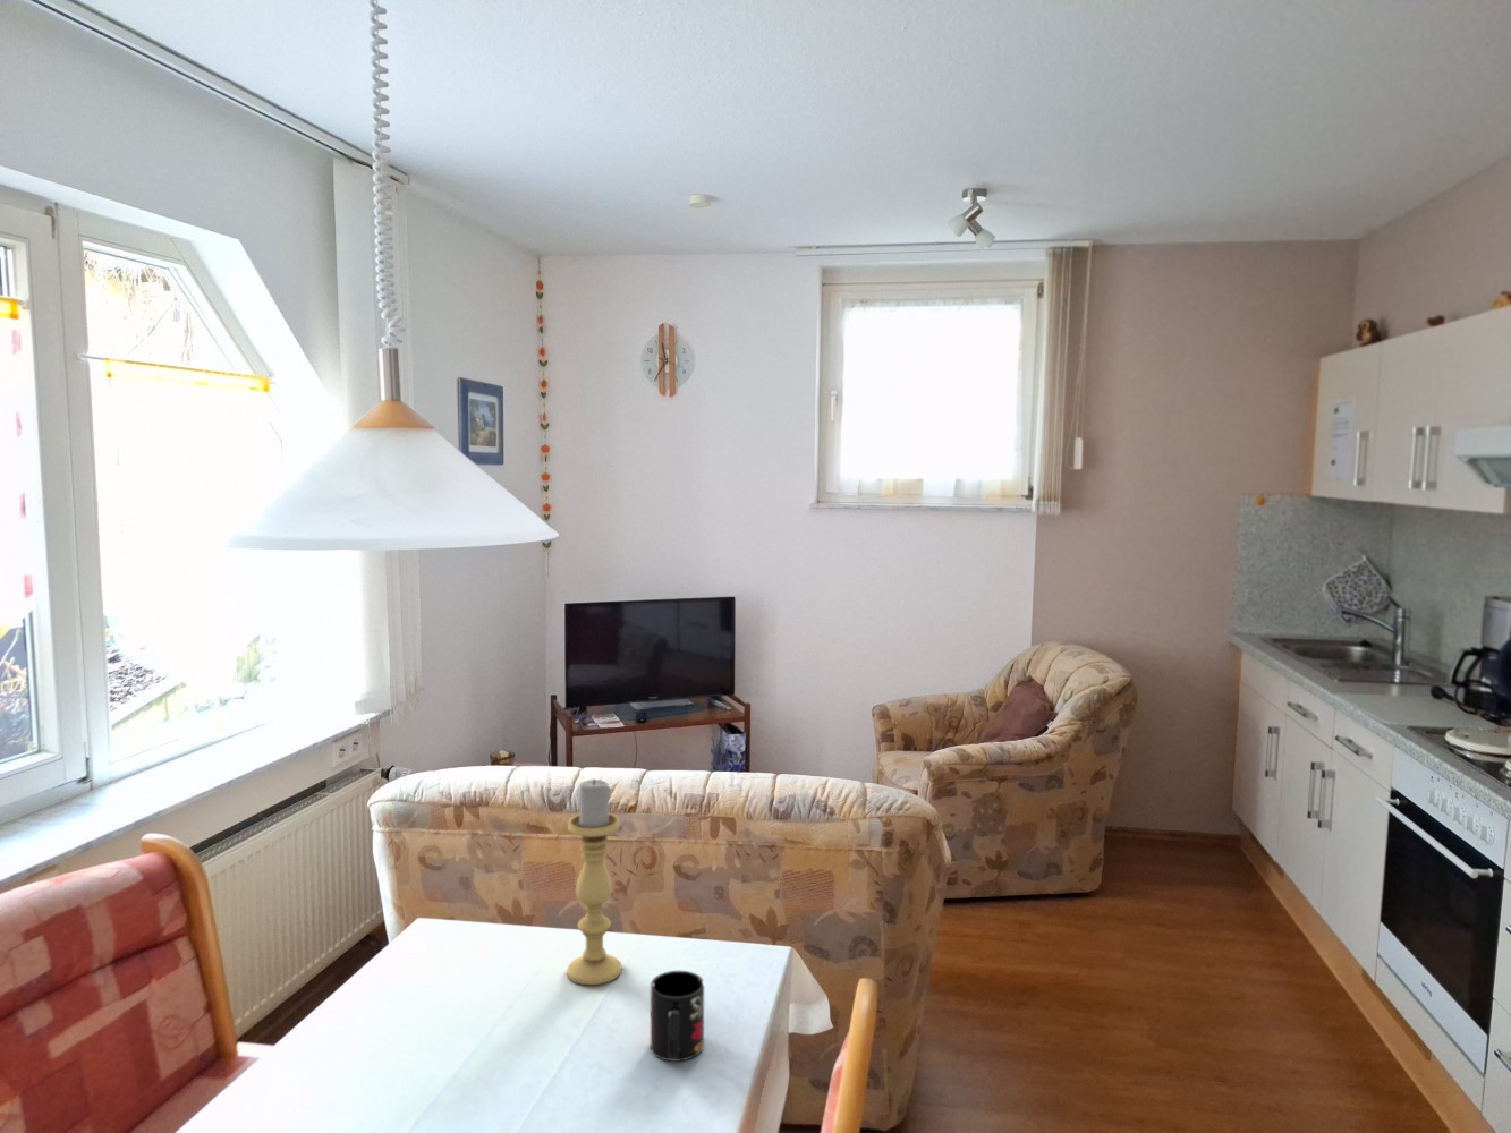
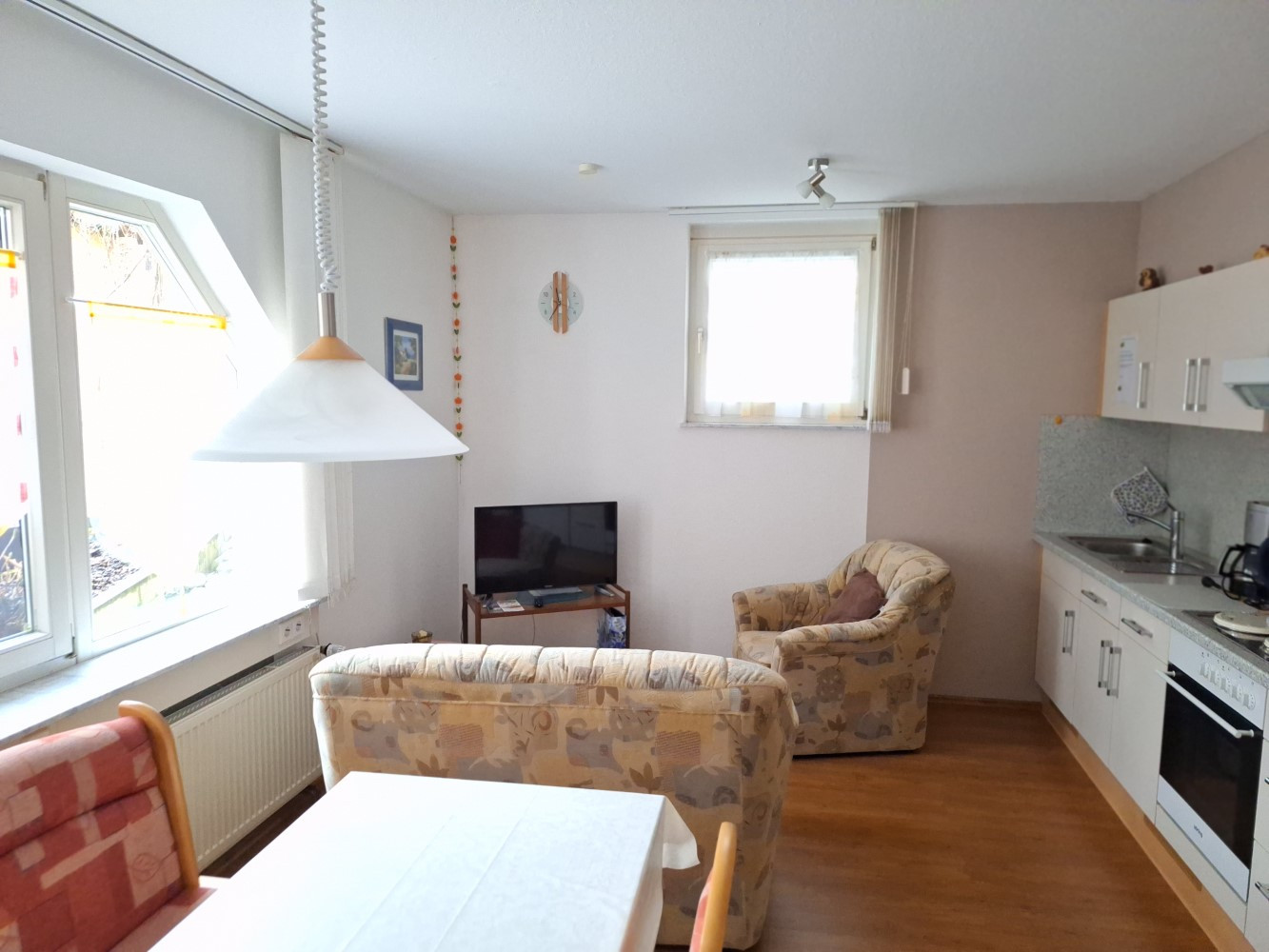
- mug [649,970,705,1063]
- candle holder [566,777,623,985]
